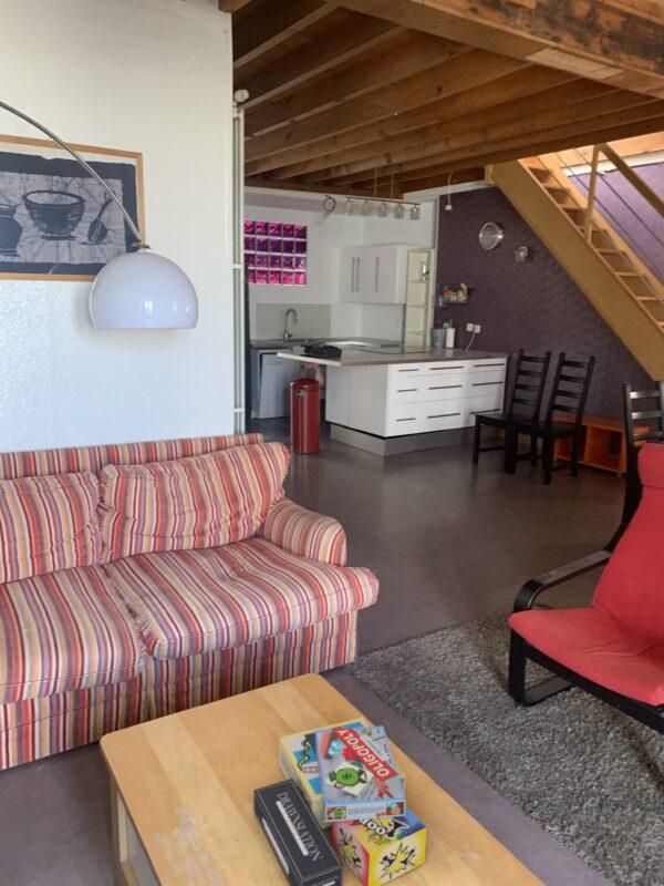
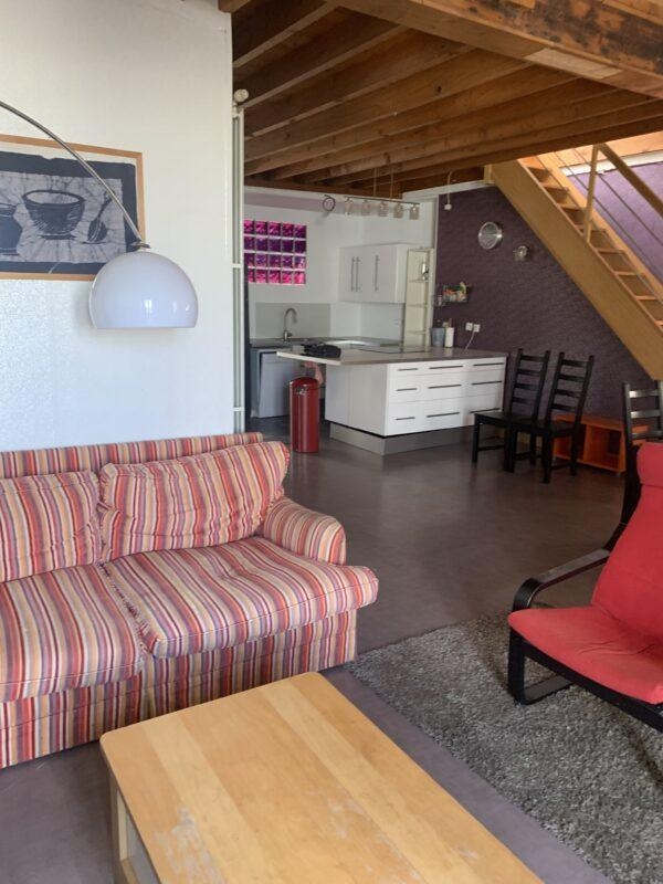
- board game [252,717,427,886]
